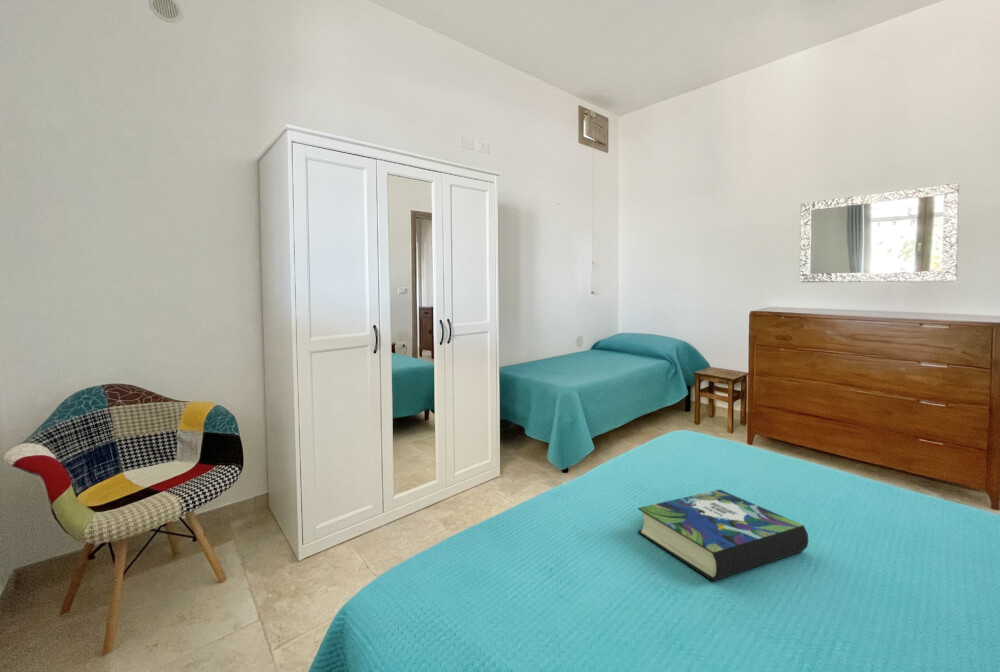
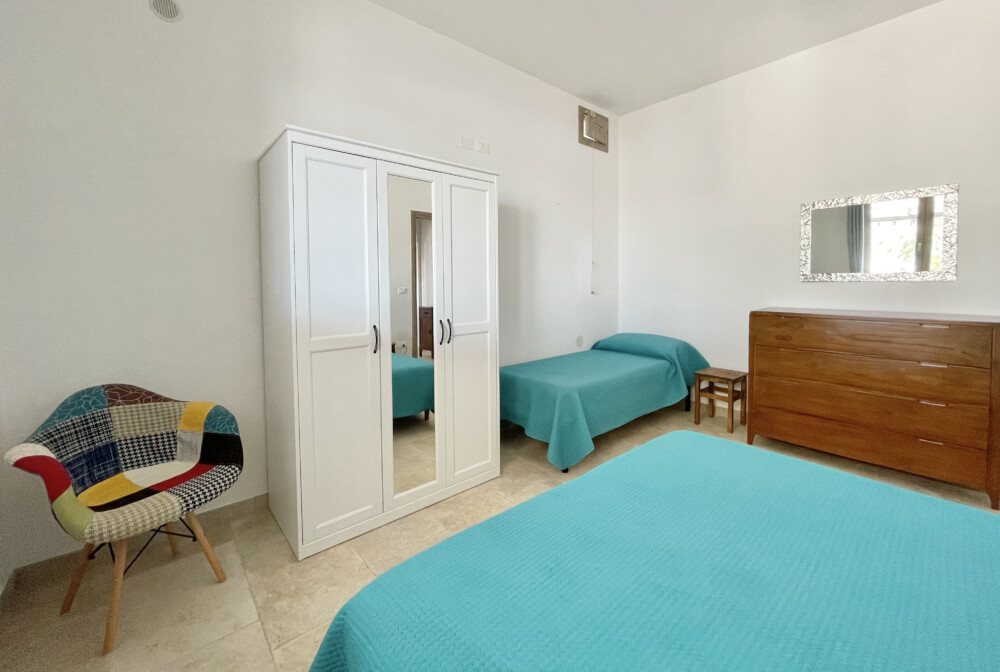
- book [637,489,809,582]
